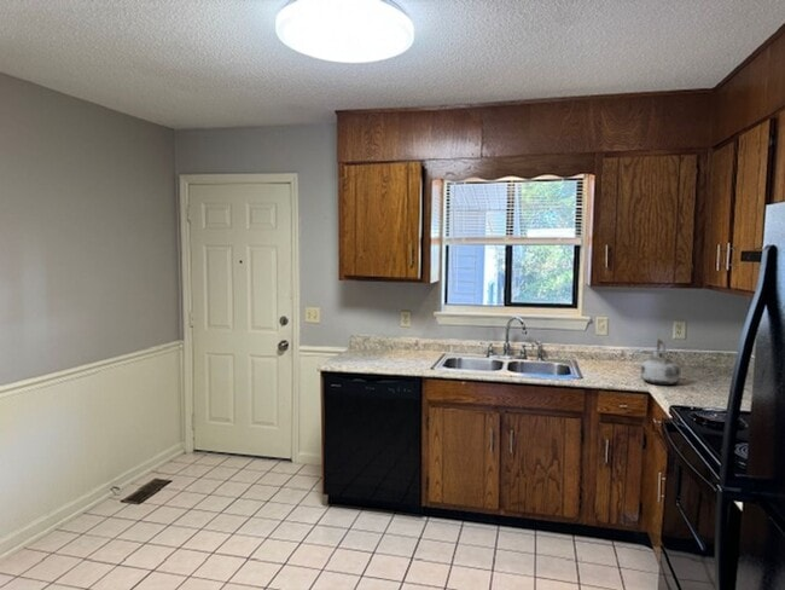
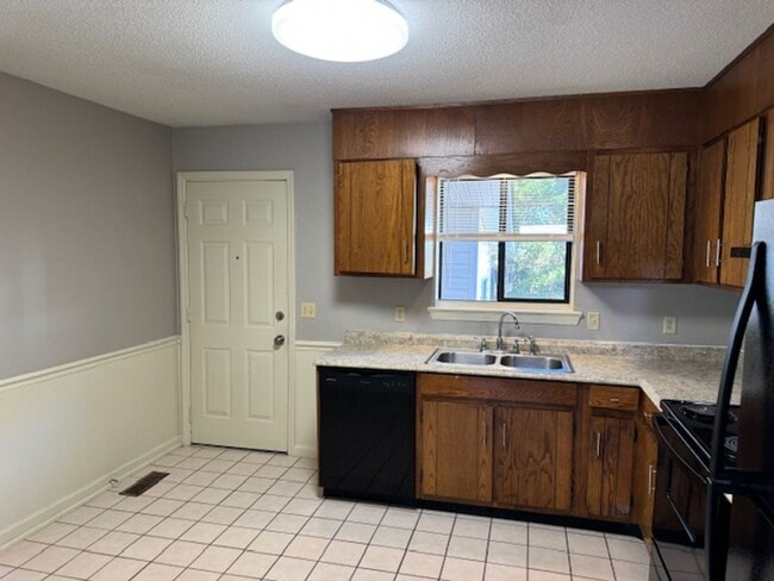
- kettle [640,337,681,386]
